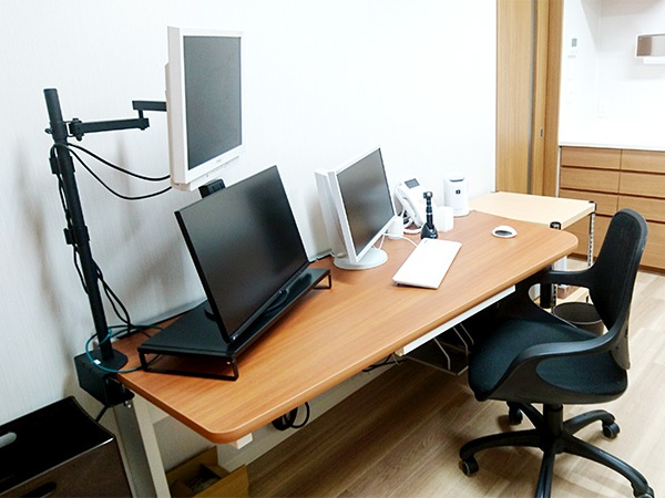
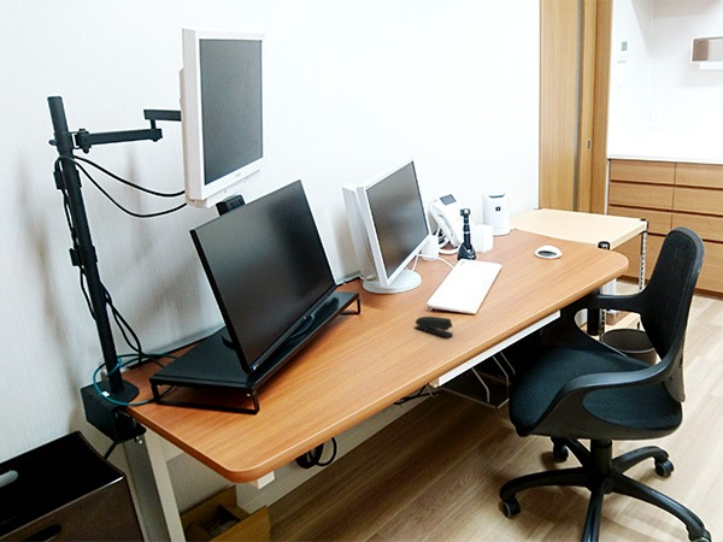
+ stapler [413,316,454,337]
